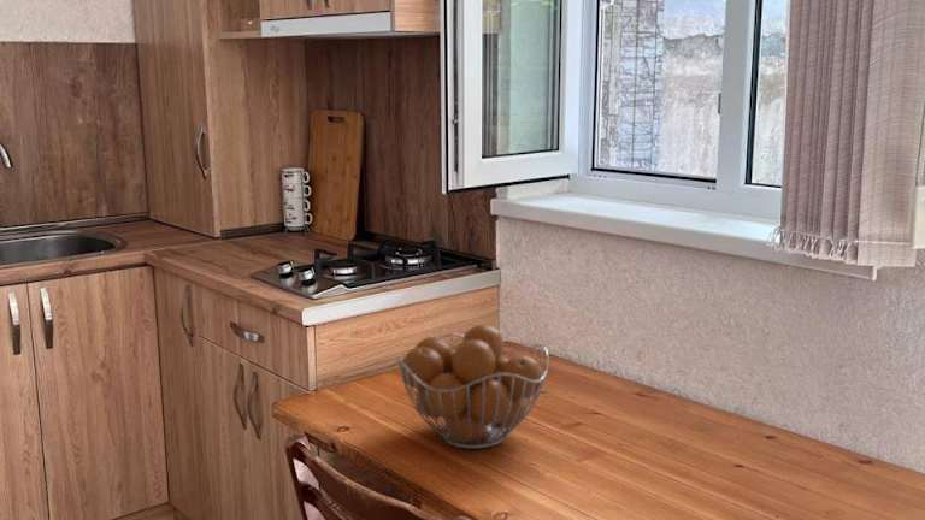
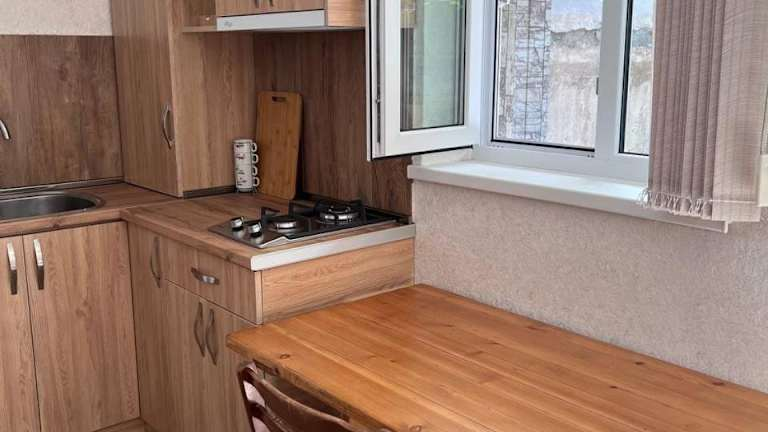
- fruit basket [396,323,550,450]
